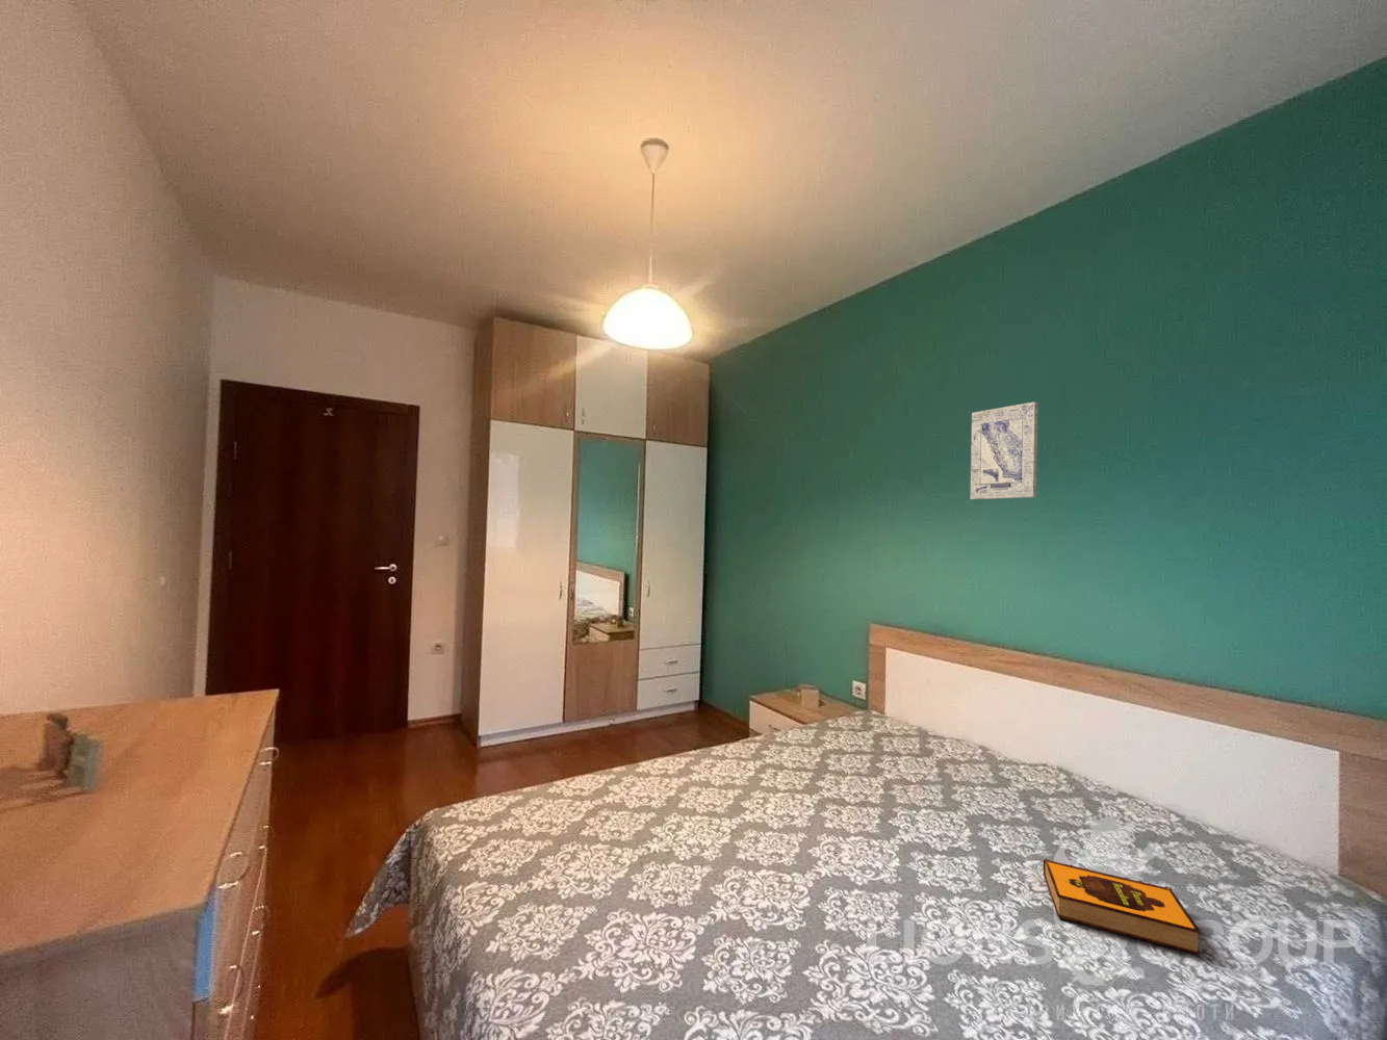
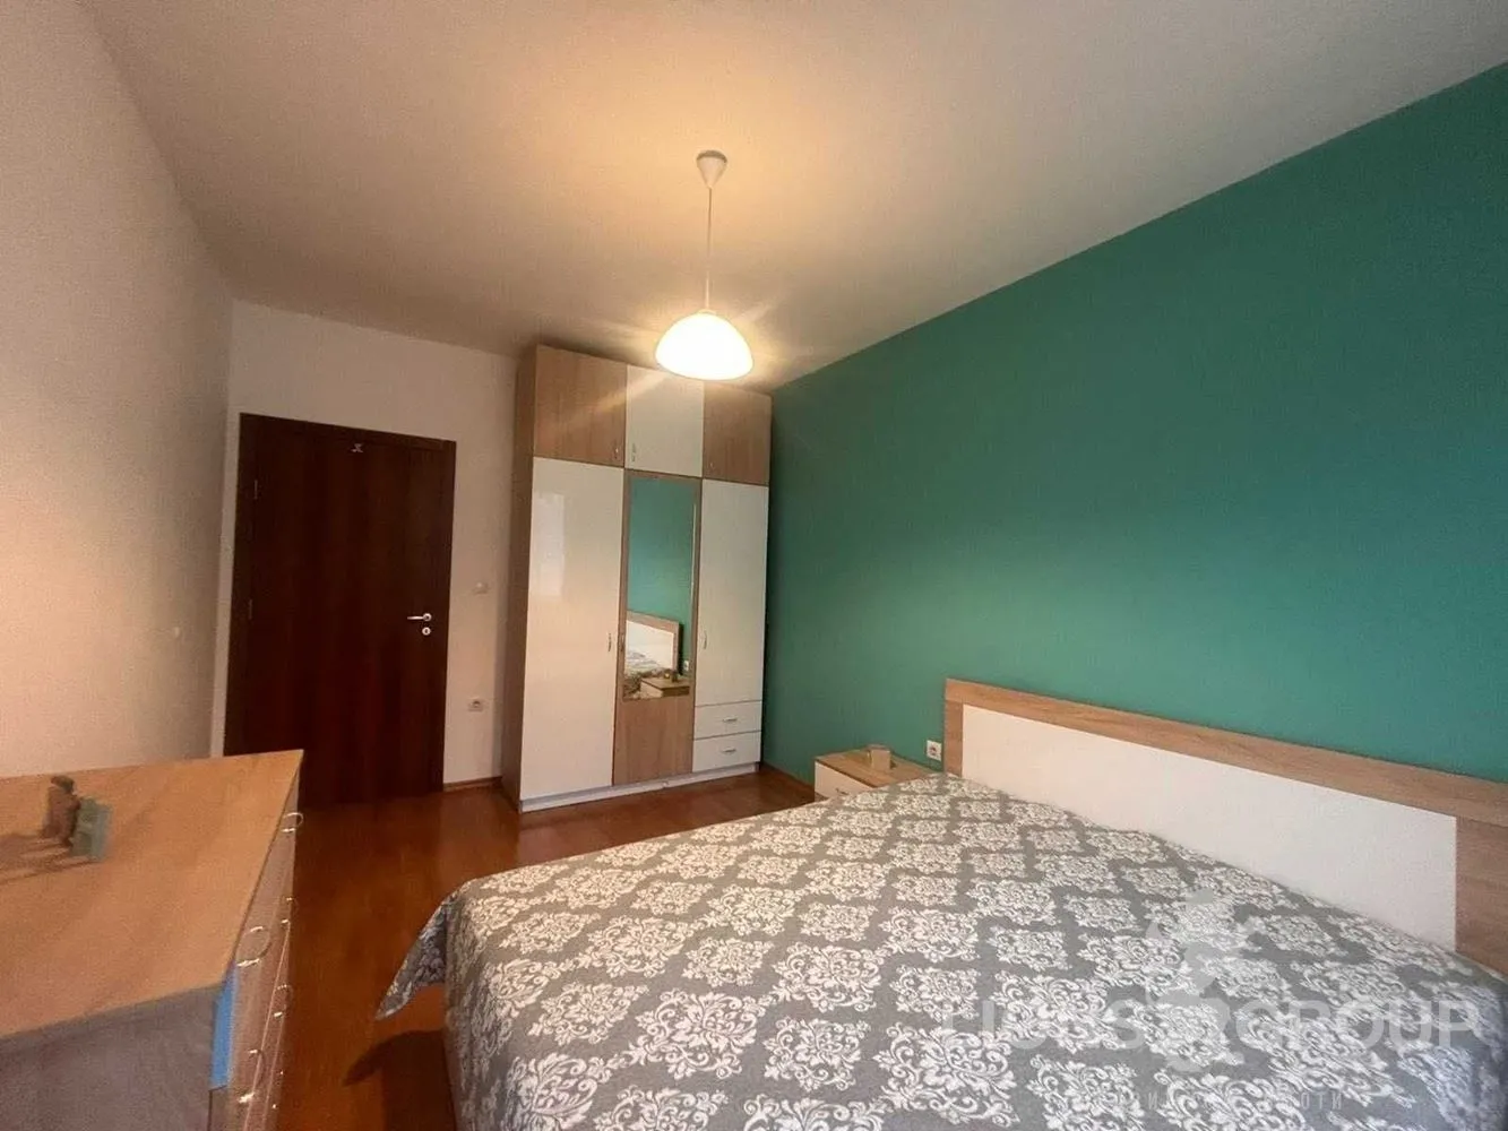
- wall art [969,401,1038,500]
- hardback book [1043,858,1202,956]
